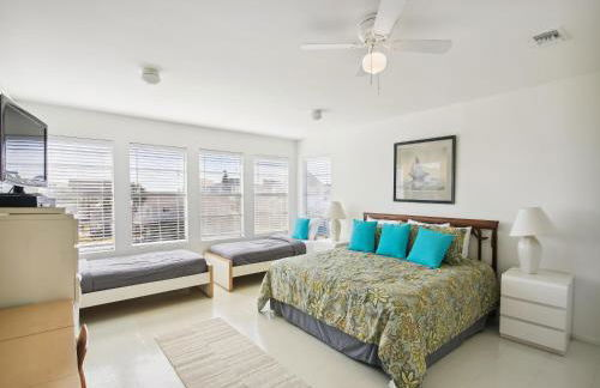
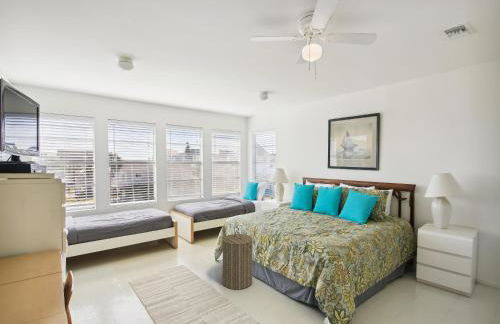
+ laundry hamper [221,230,254,291]
